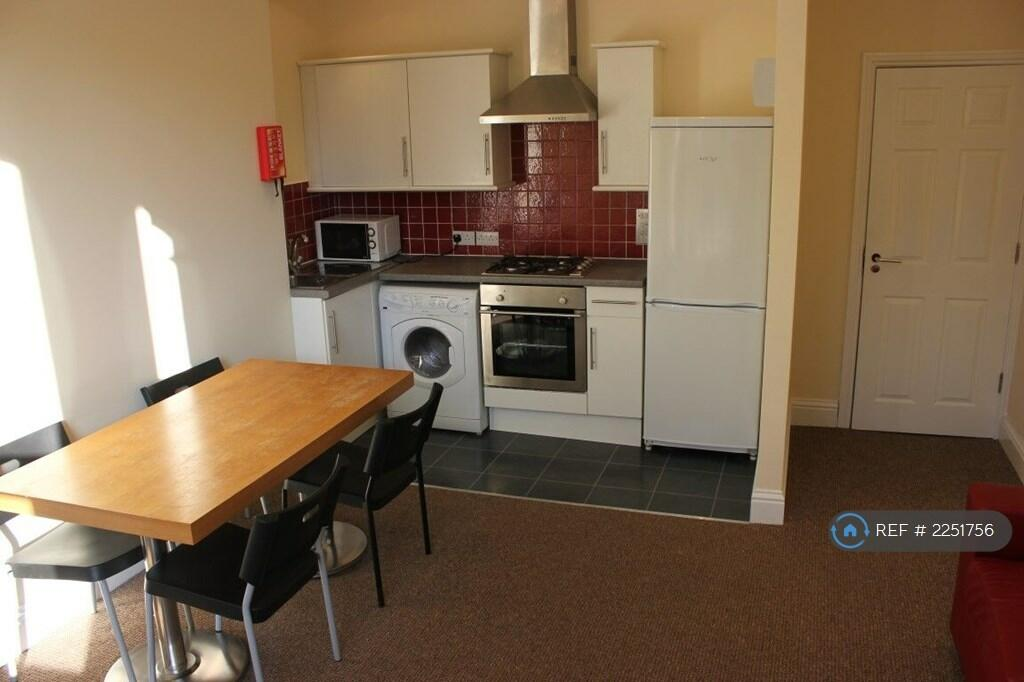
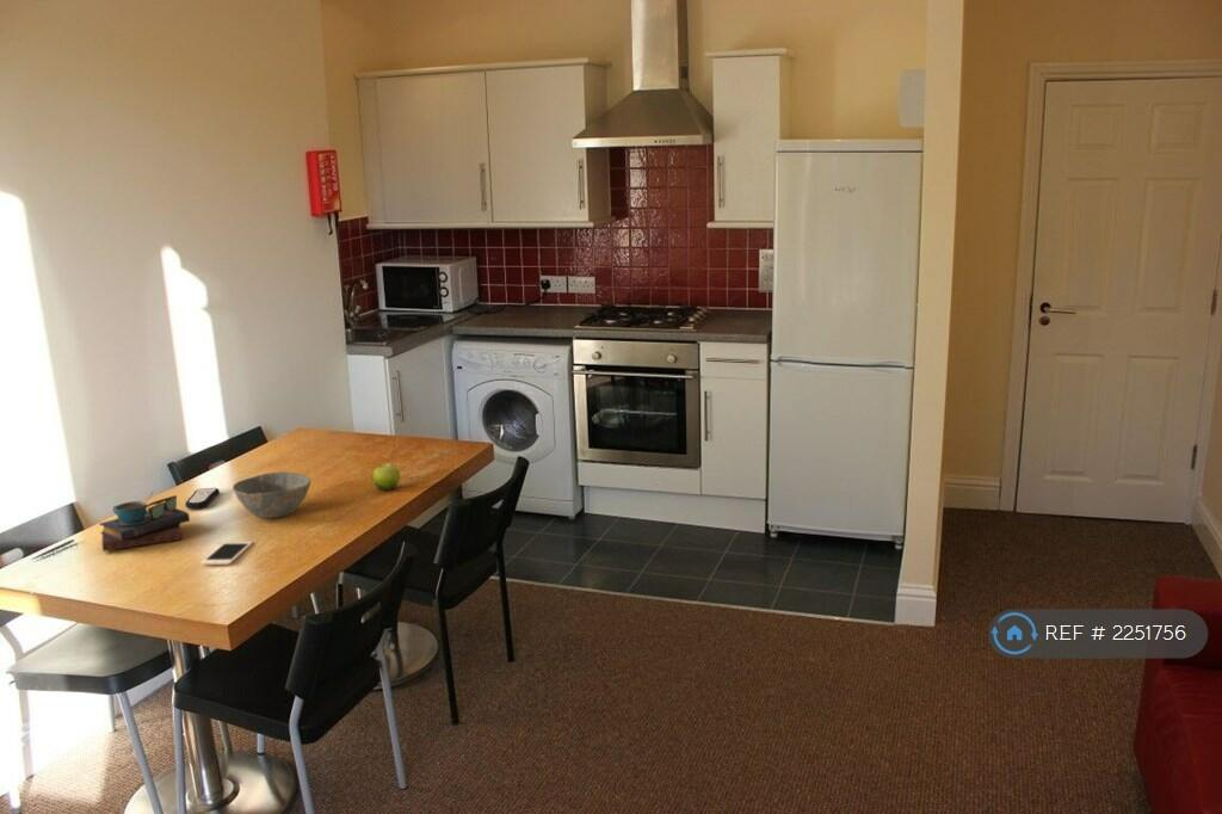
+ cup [98,491,191,553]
+ fruit [371,462,401,492]
+ remote control [184,487,221,510]
+ cell phone [199,541,253,566]
+ bowl [232,470,311,519]
+ pen [31,538,75,561]
